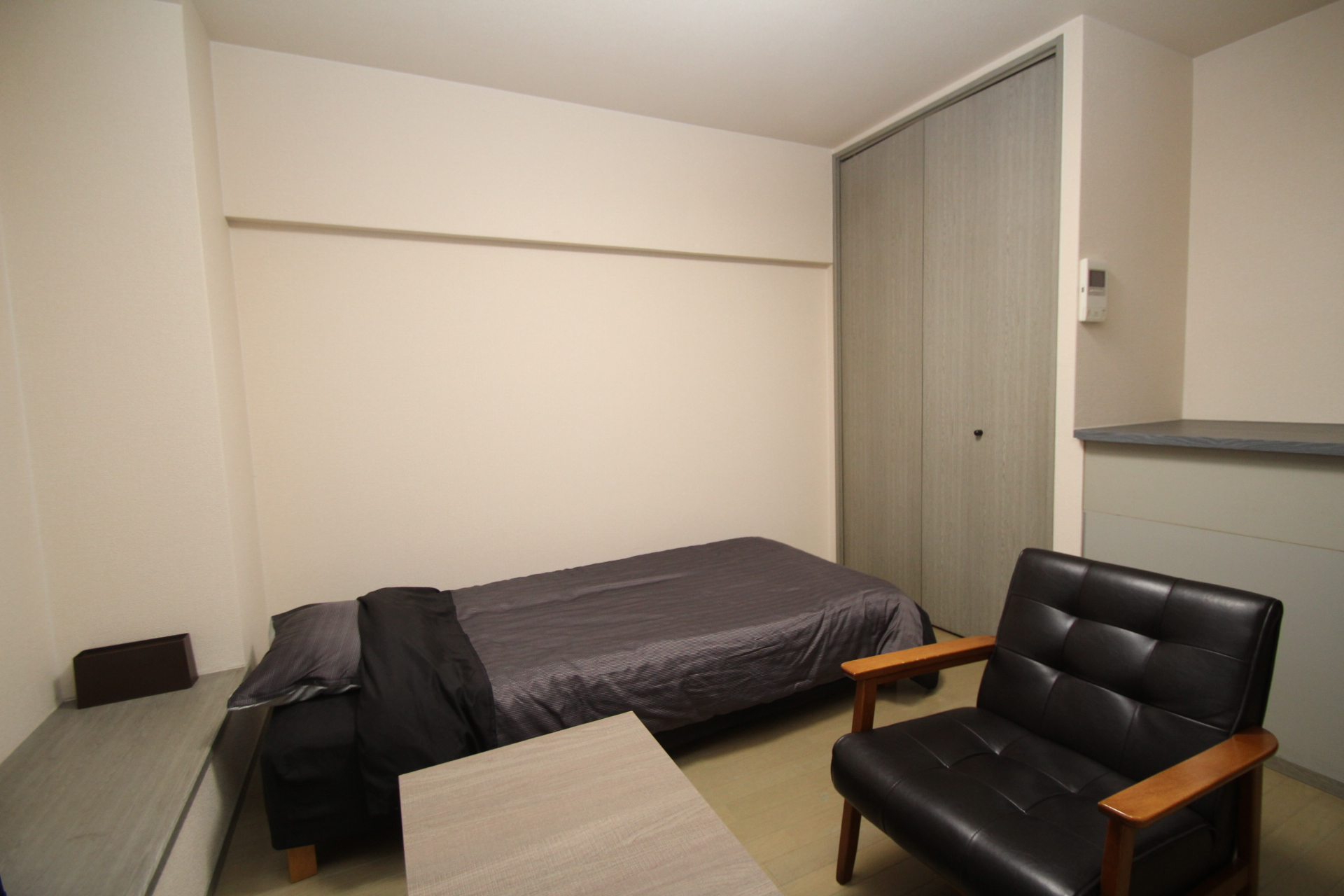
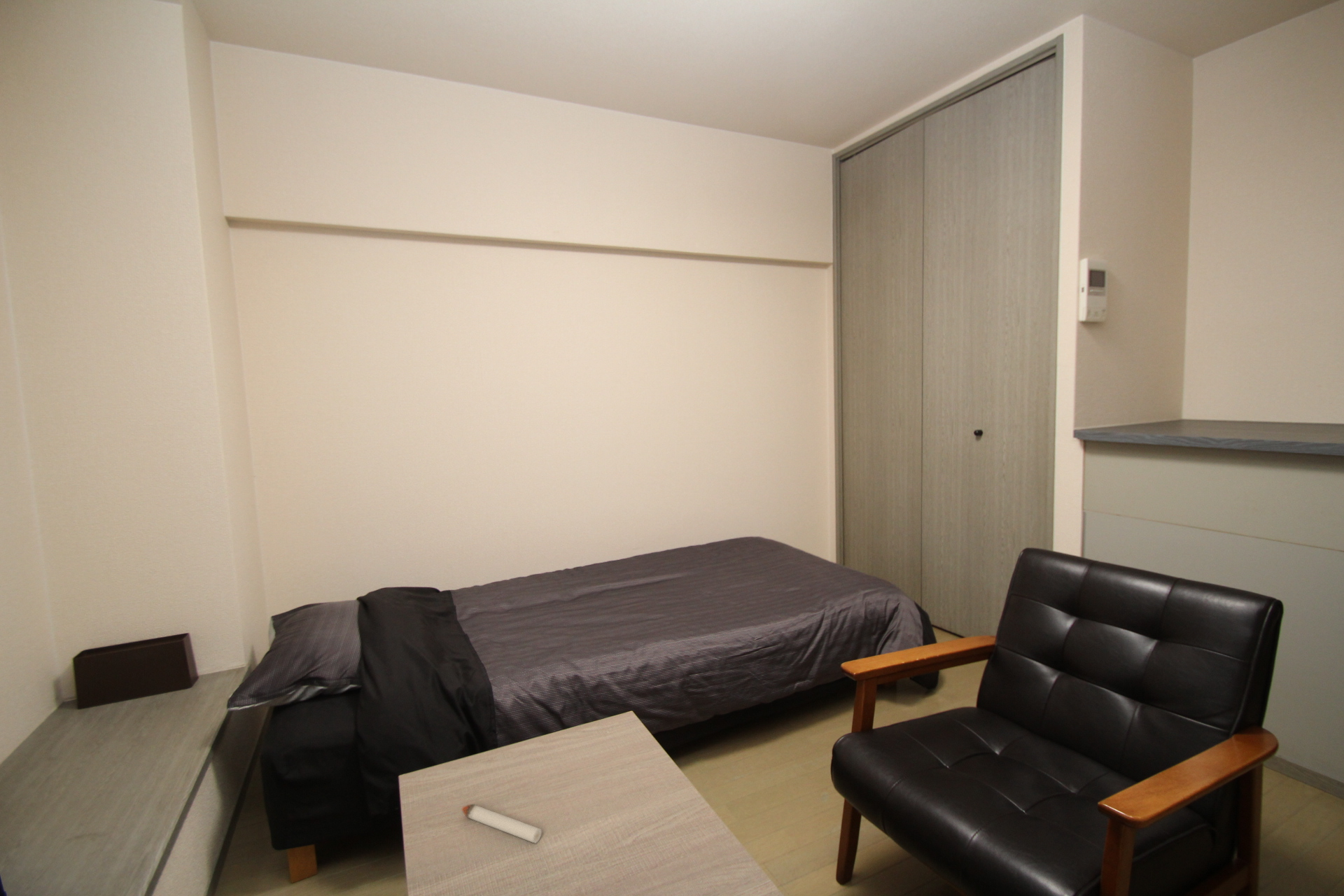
+ candle [461,804,542,844]
